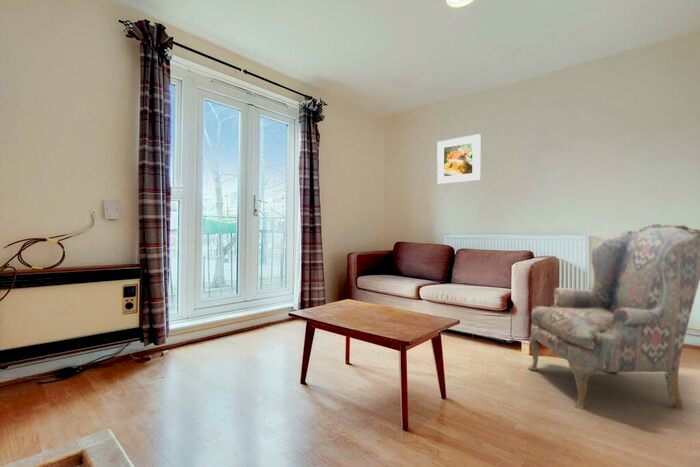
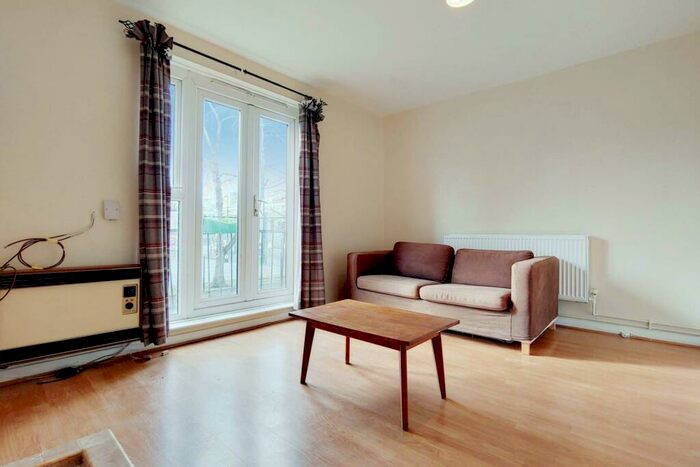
- armchair [528,223,700,411]
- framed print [436,133,481,185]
